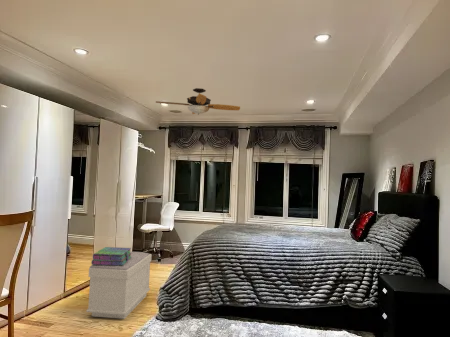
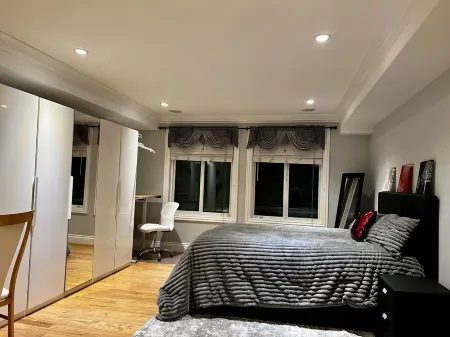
- ceiling fan [155,87,241,116]
- stack of books [90,246,132,266]
- bench [85,251,153,320]
